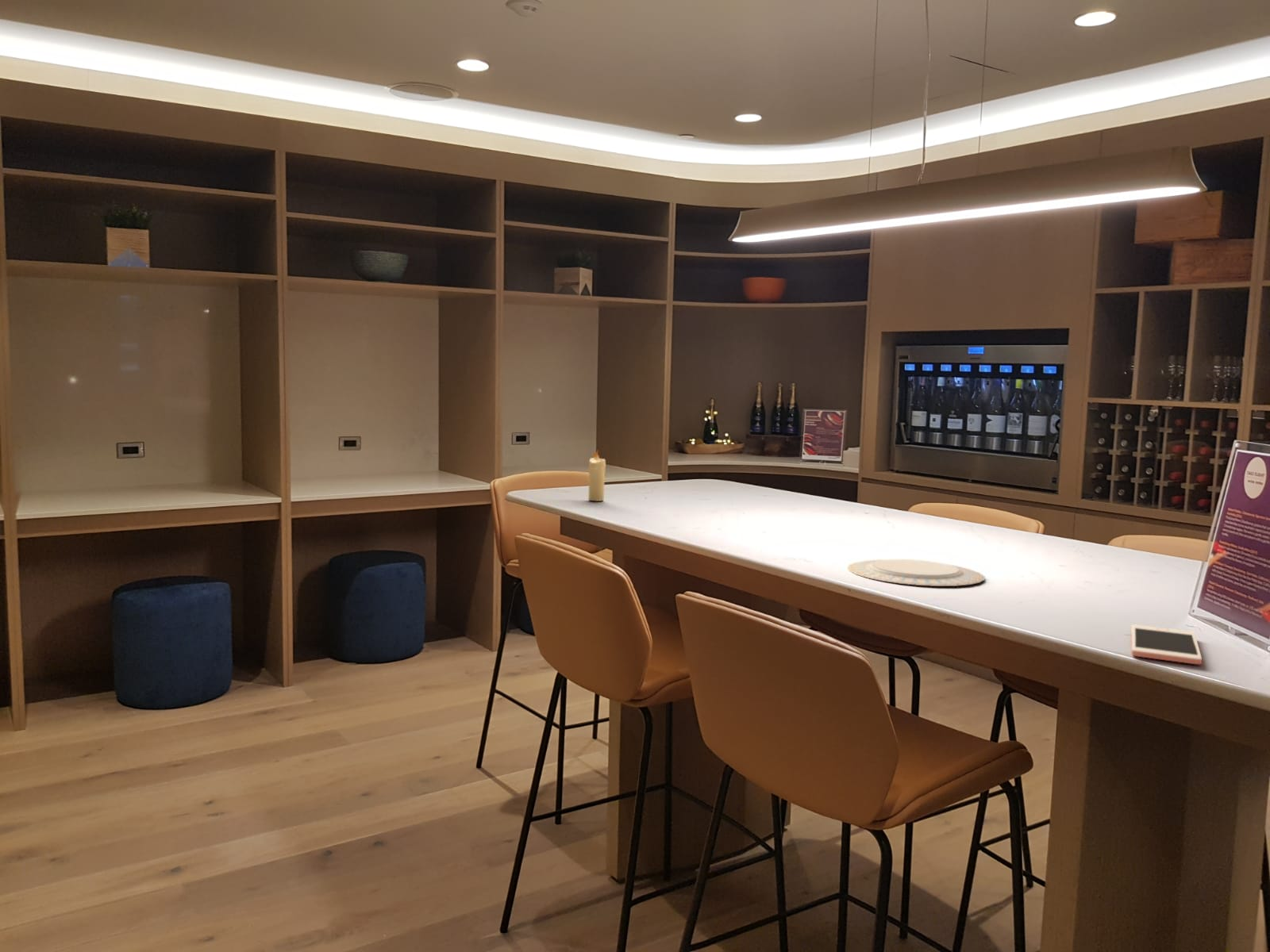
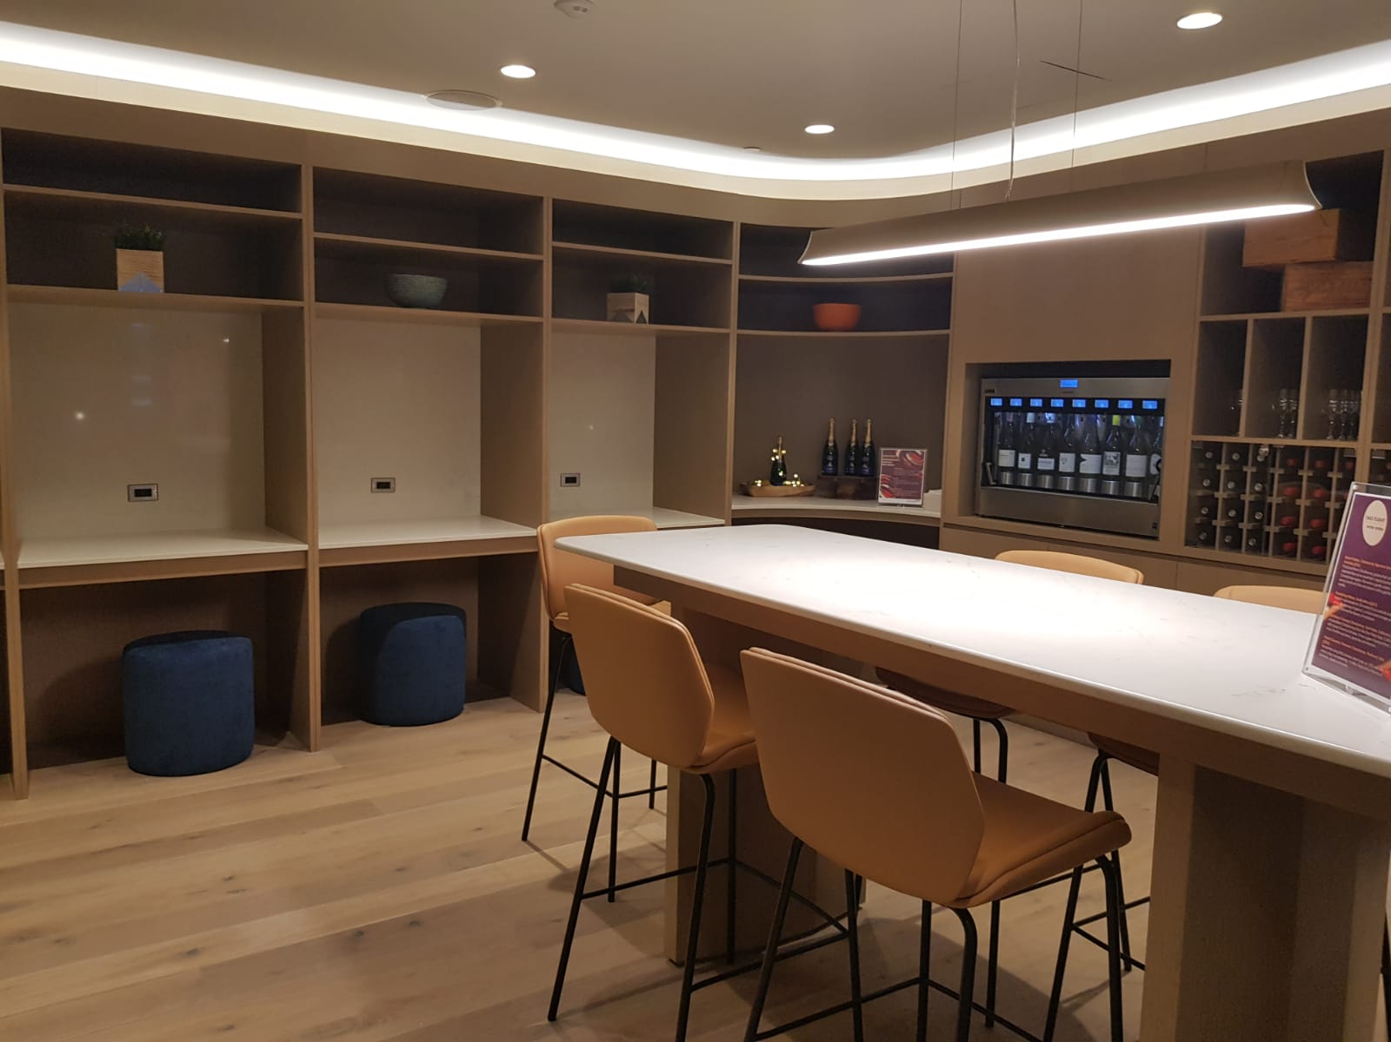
- chinaware [846,559,986,587]
- candle [587,450,606,501]
- cell phone [1130,624,1203,665]
